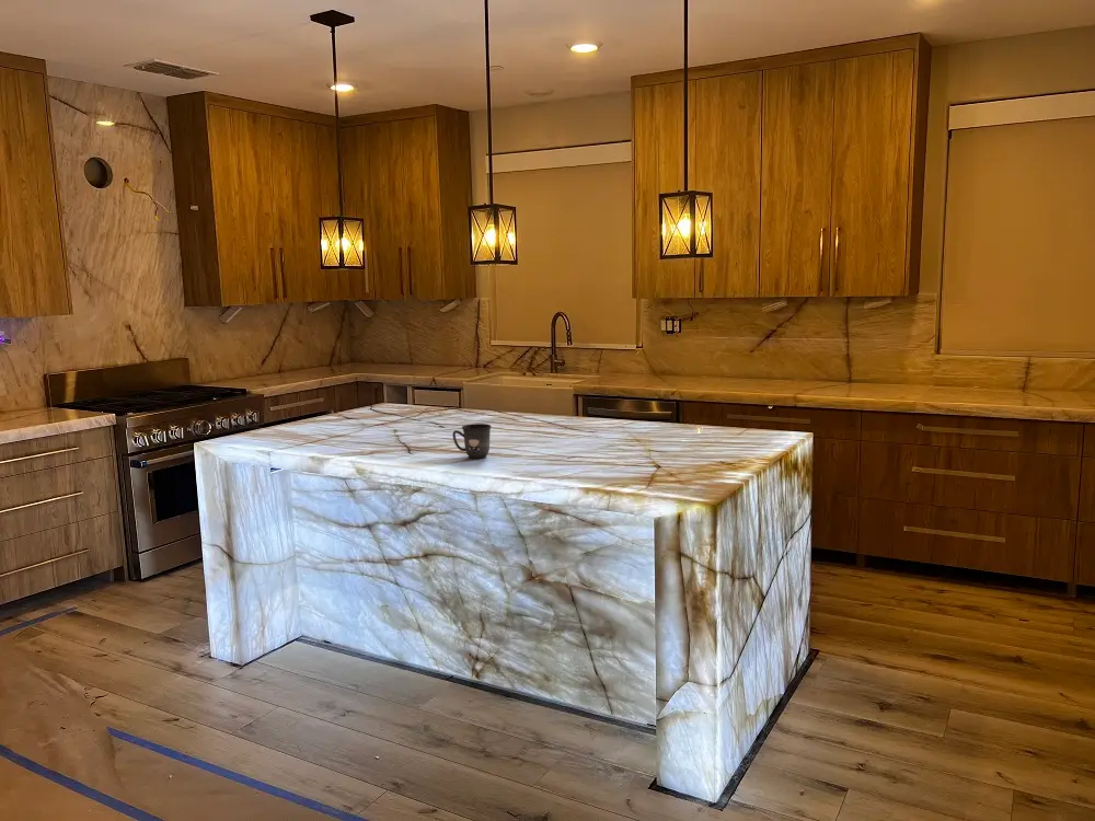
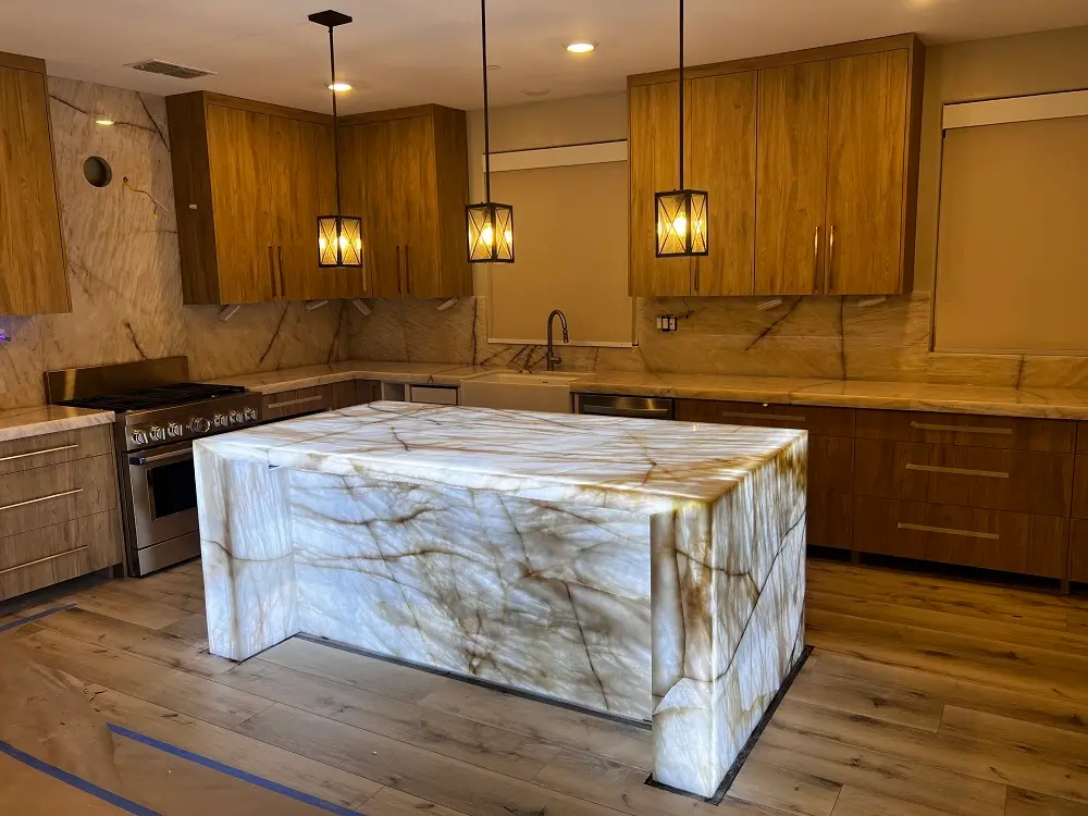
- mug [451,423,493,460]
